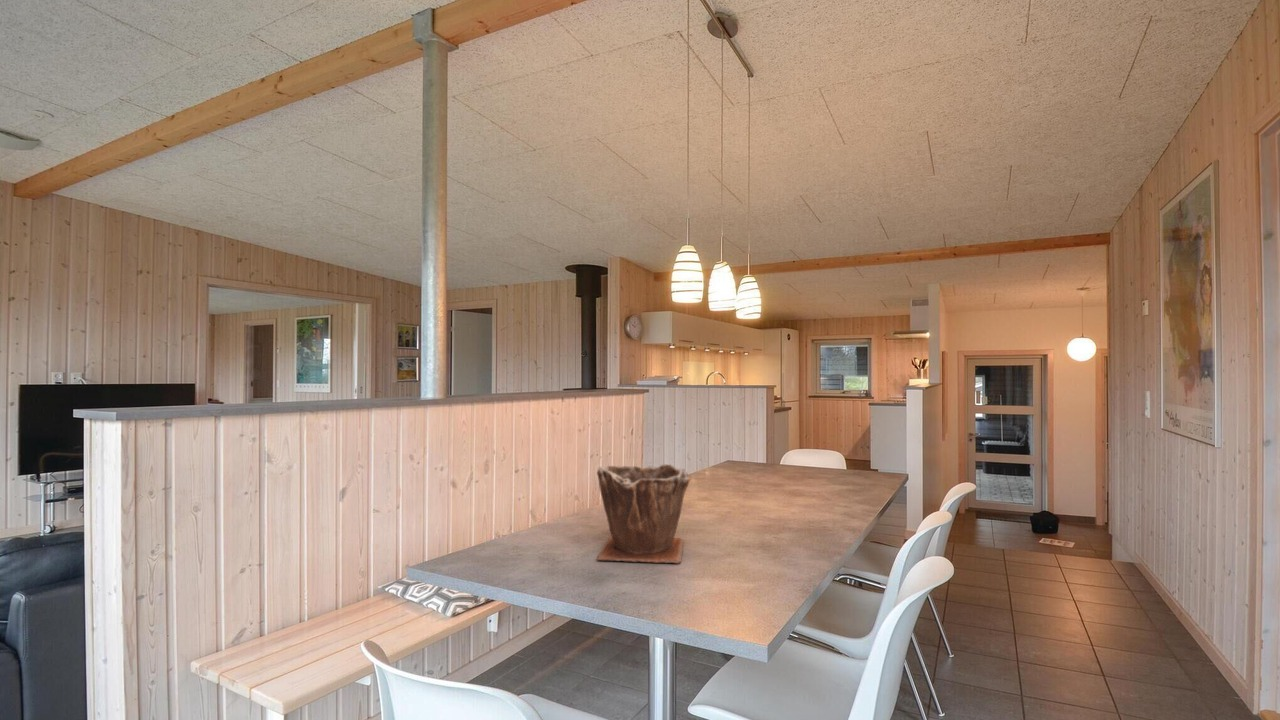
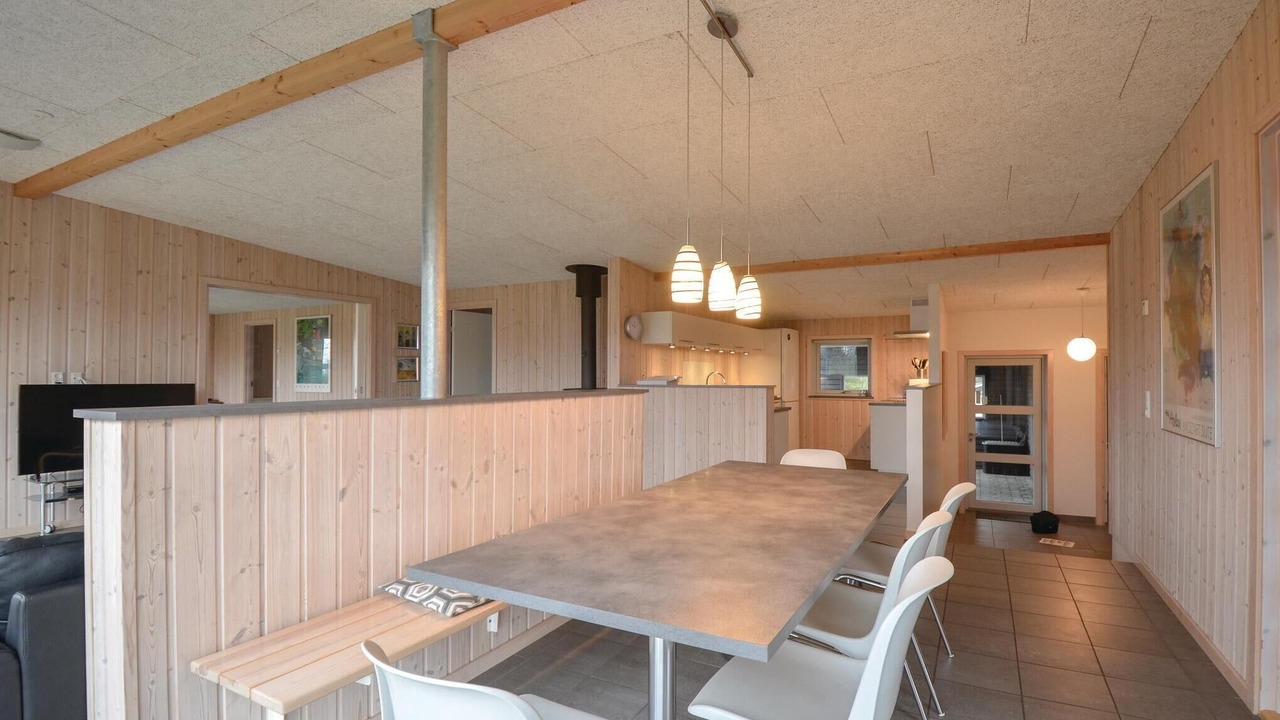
- plant pot [596,463,691,564]
